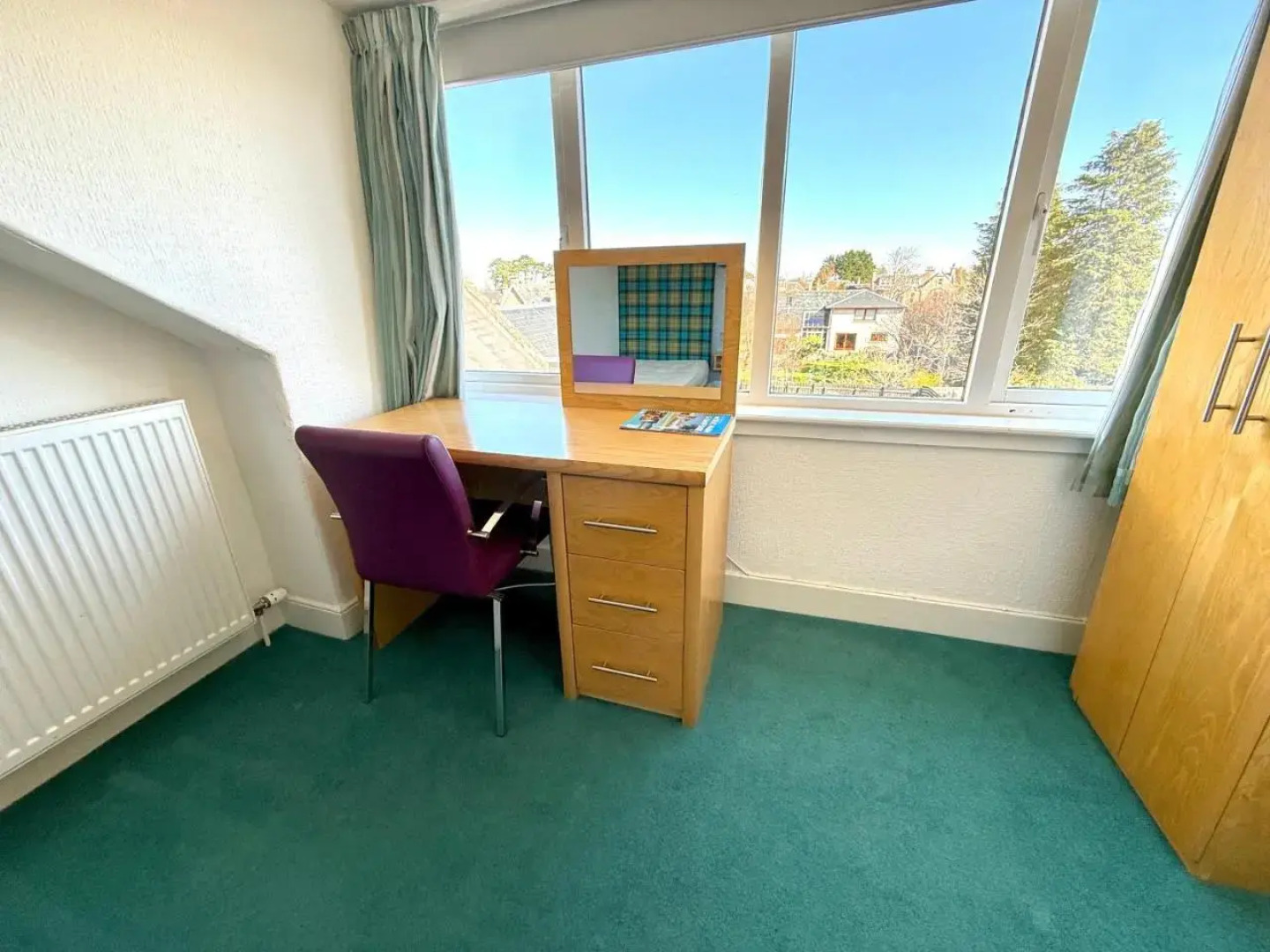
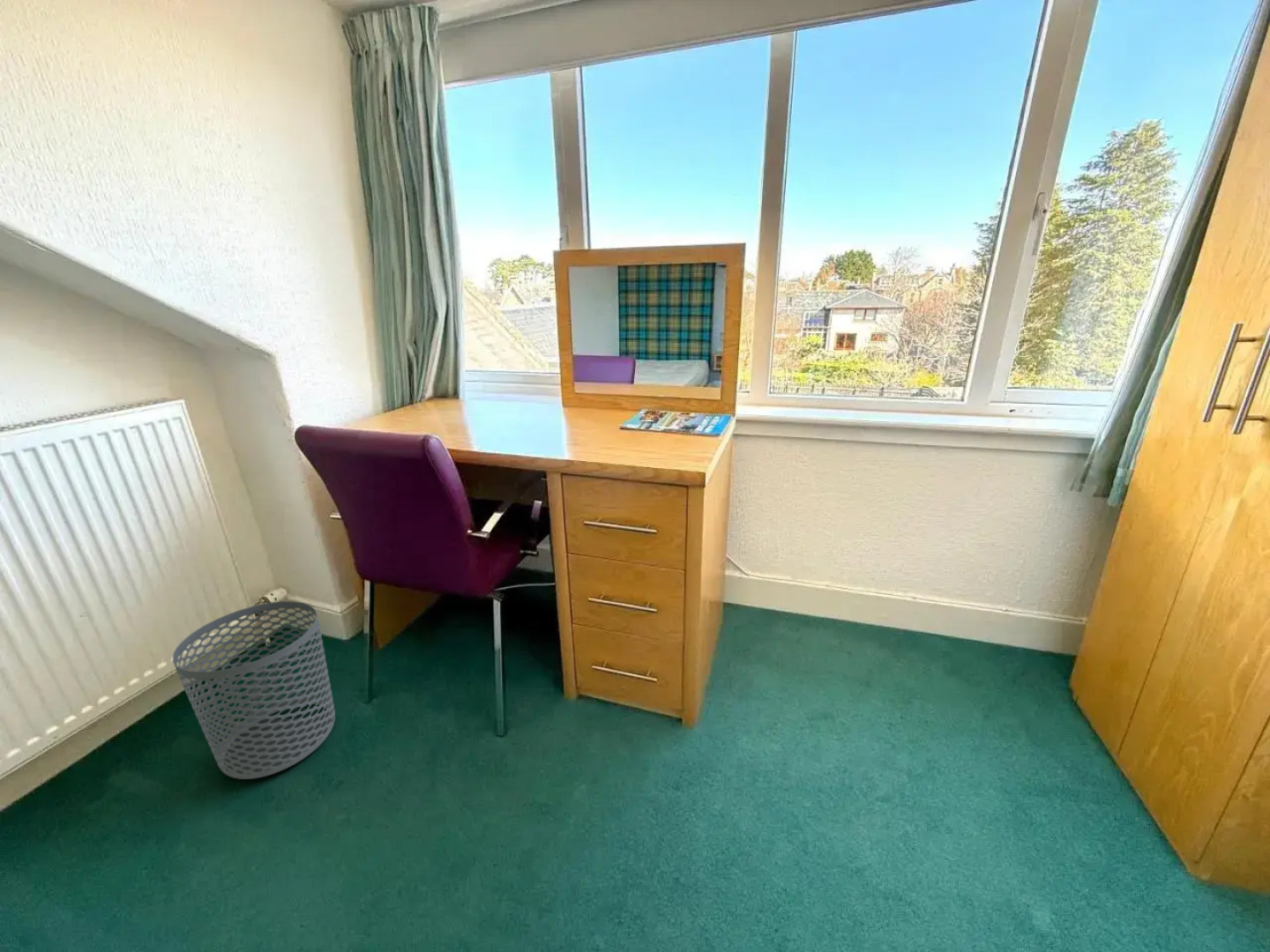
+ waste bin [172,600,336,780]
